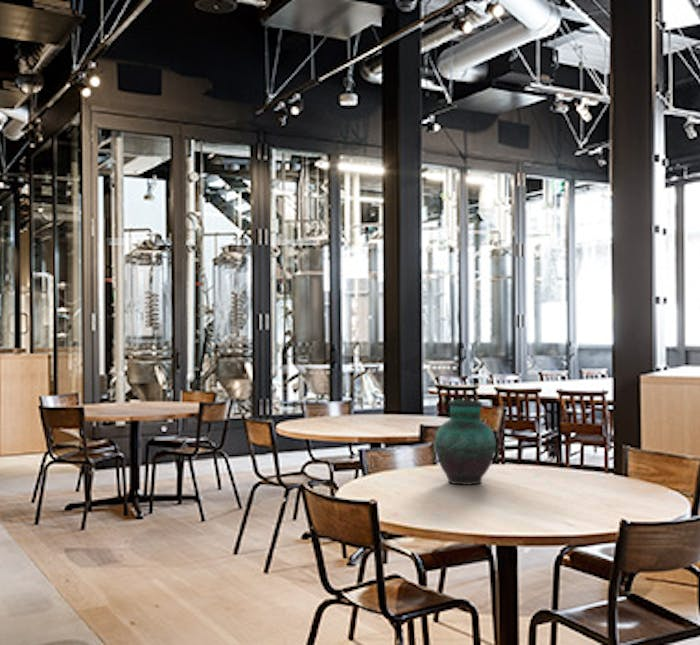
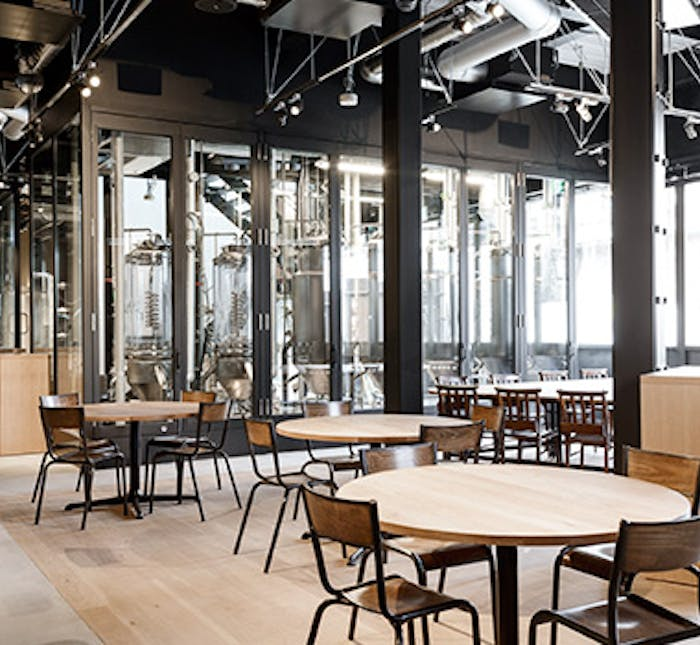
- vase [434,399,497,486]
